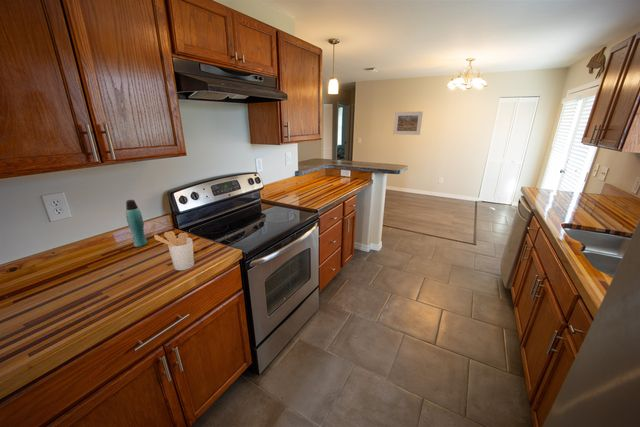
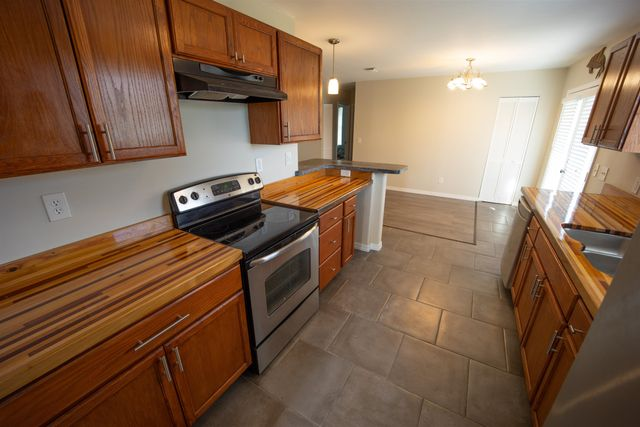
- bottle [125,199,148,248]
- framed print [392,111,424,136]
- utensil holder [153,230,195,271]
